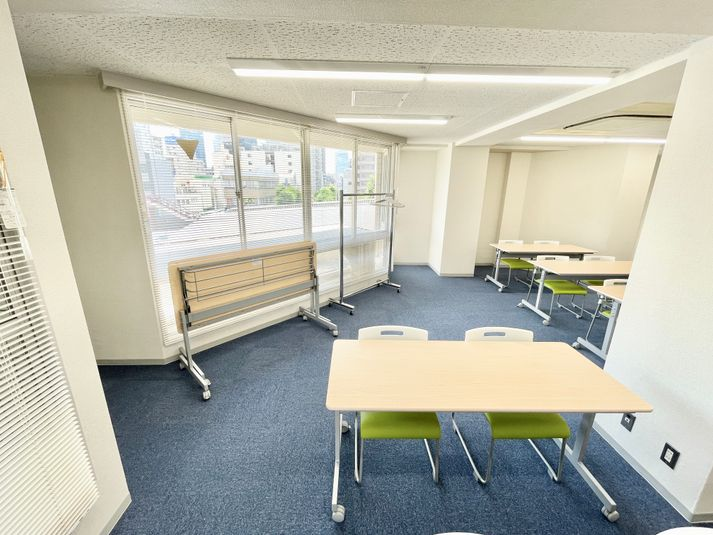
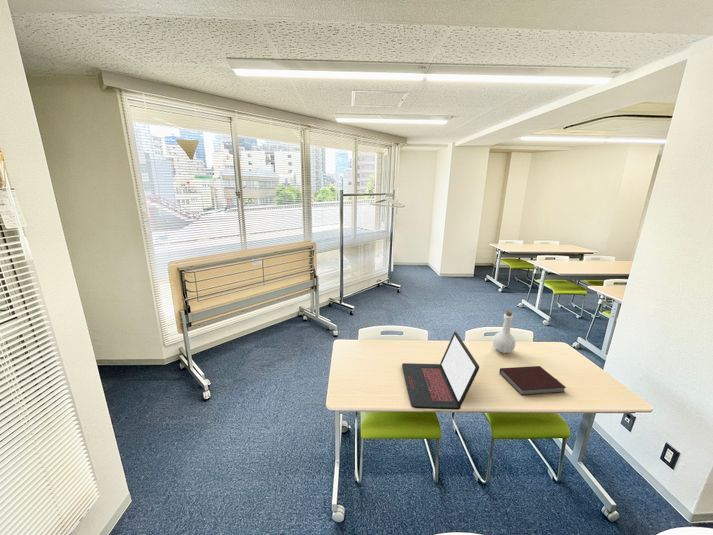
+ notebook [499,365,567,396]
+ laptop [401,330,480,411]
+ bottle [492,310,516,354]
